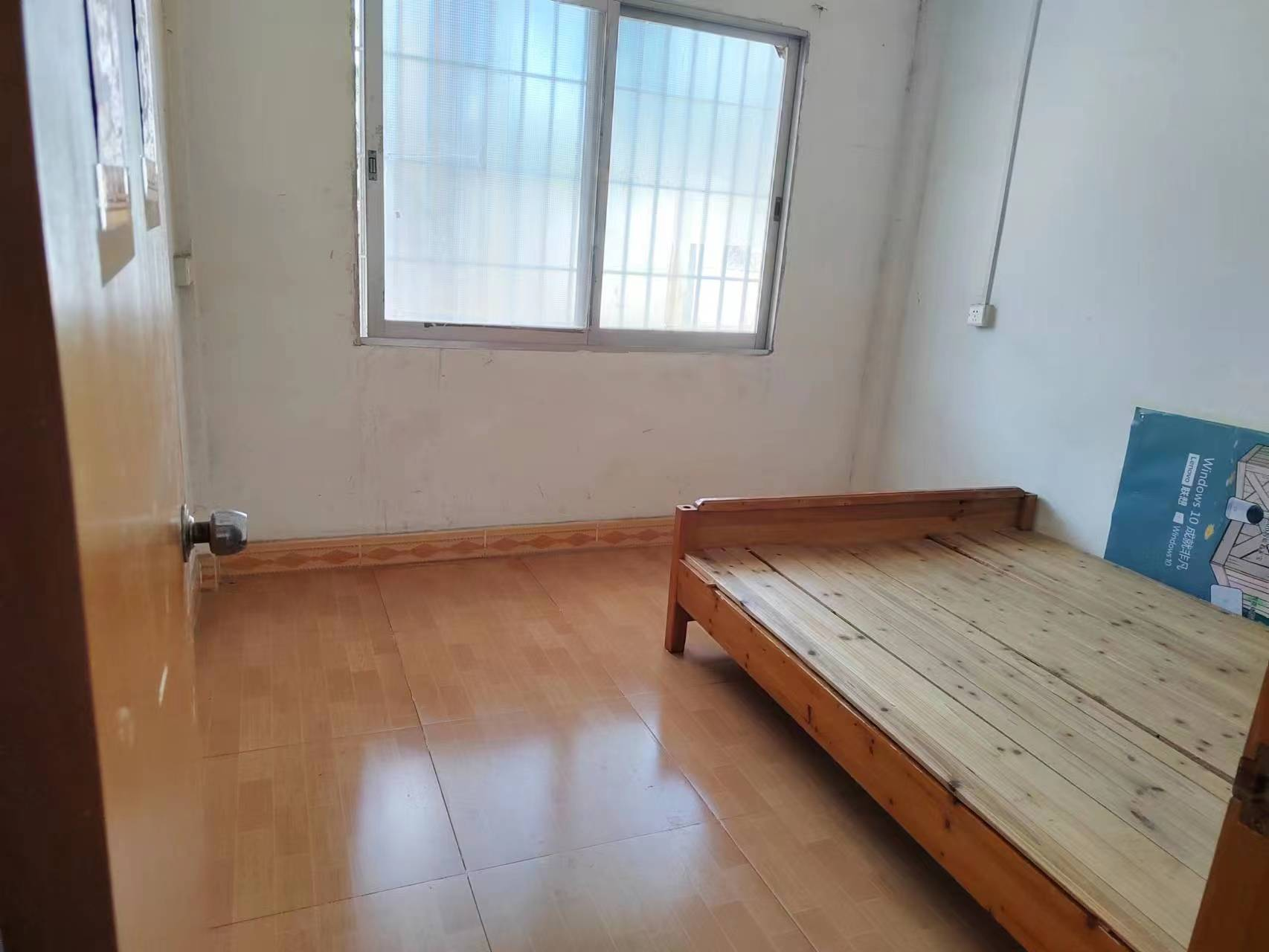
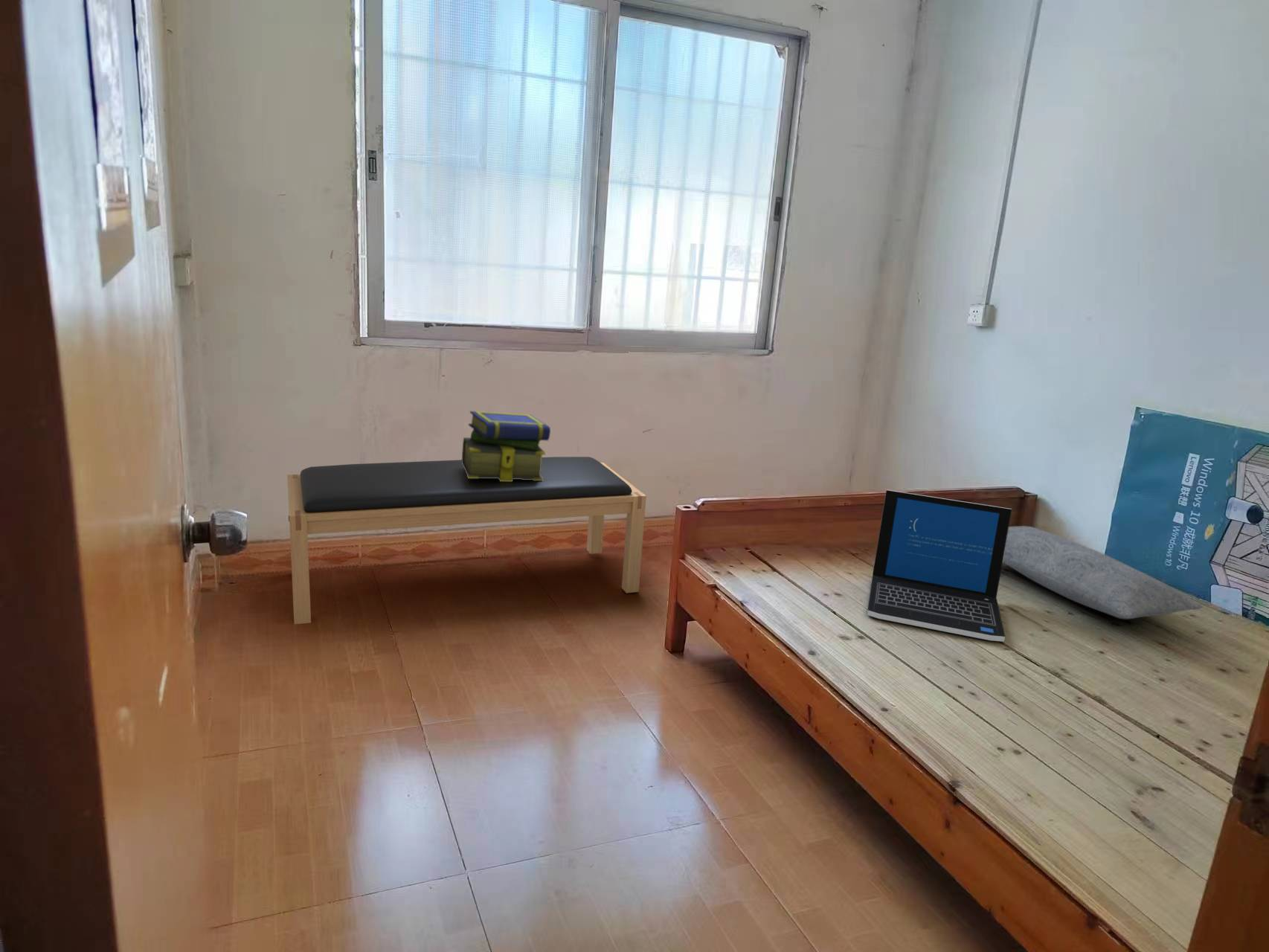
+ stack of books [461,411,551,481]
+ laptop [866,489,1012,643]
+ pillow [1003,525,1204,620]
+ bench [286,456,647,625]
